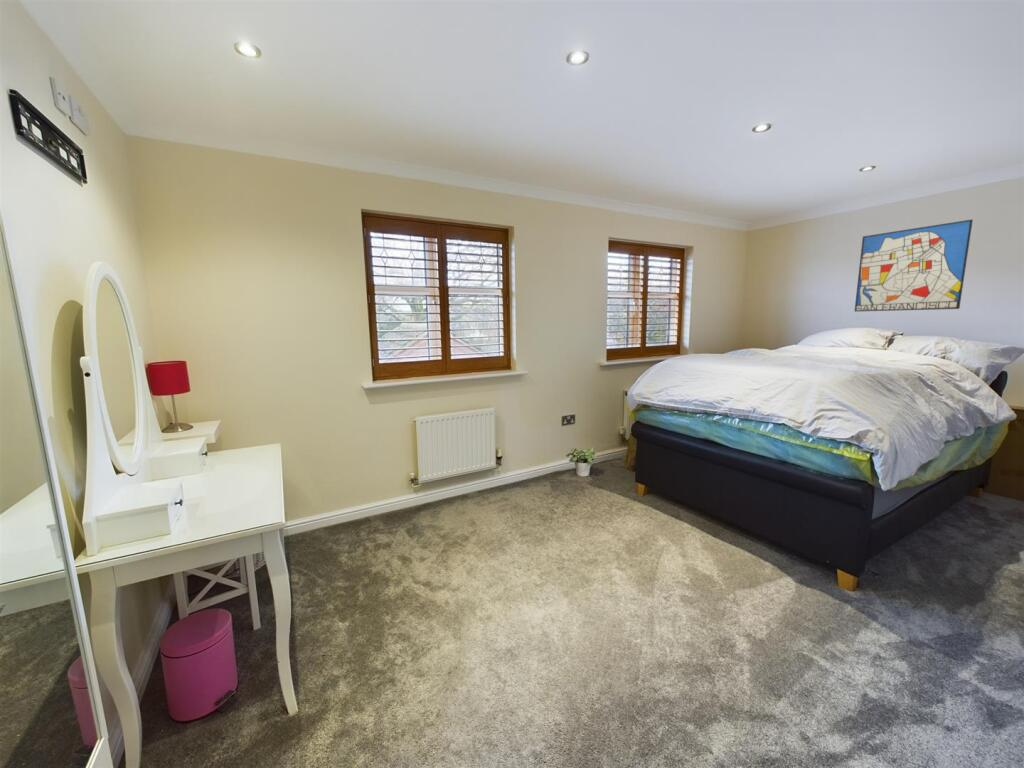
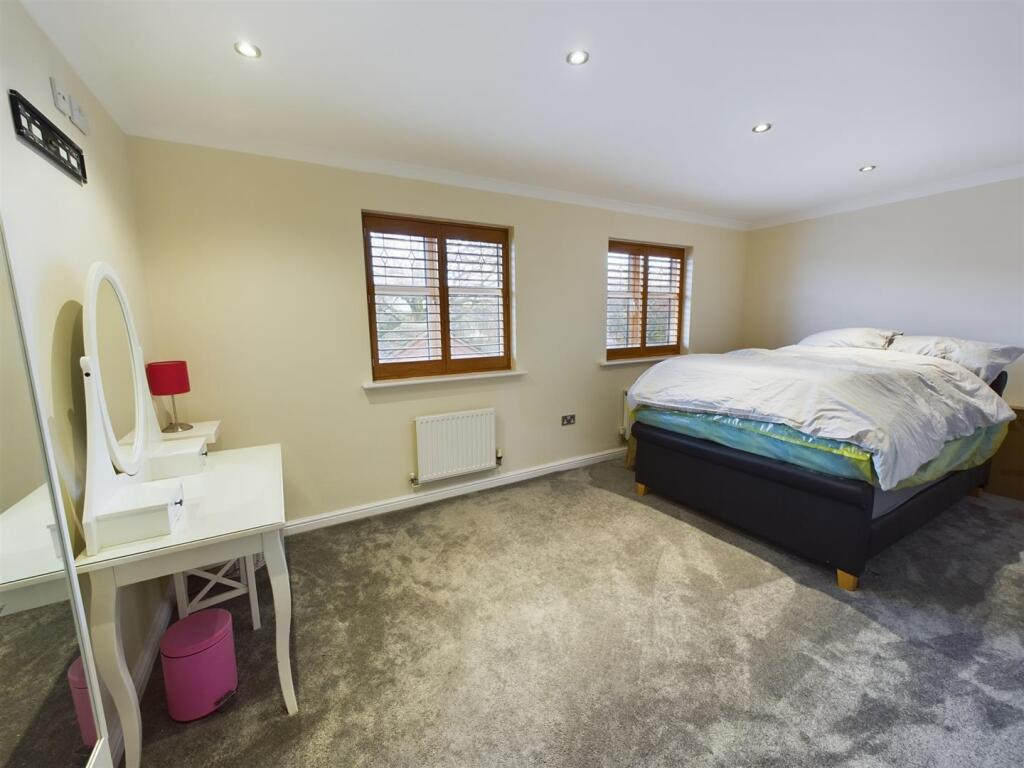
- wall art [853,219,974,313]
- potted plant [565,446,597,477]
